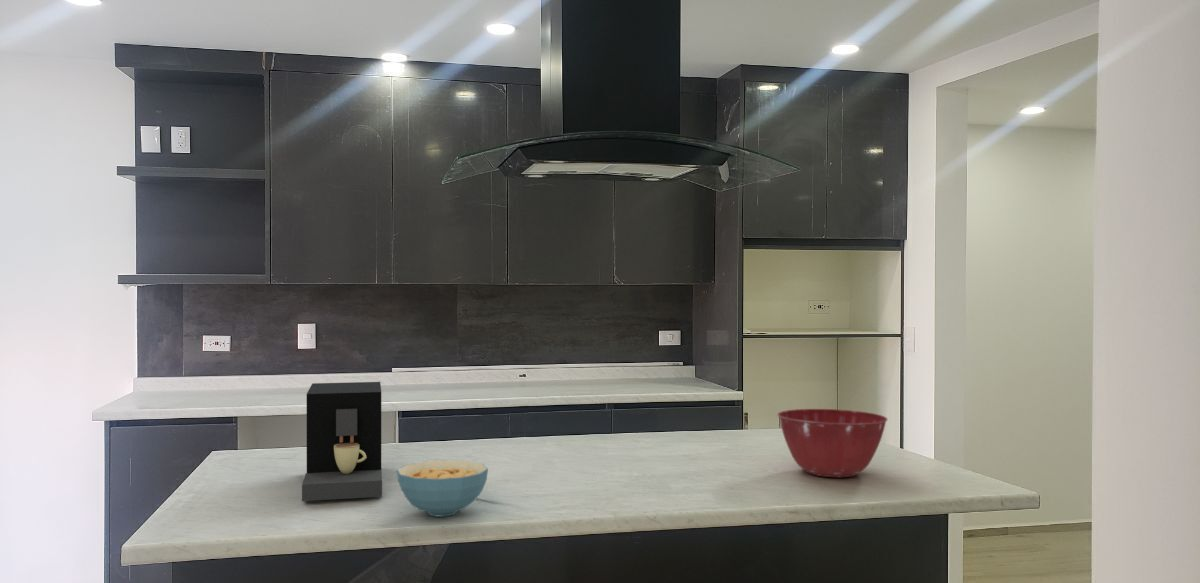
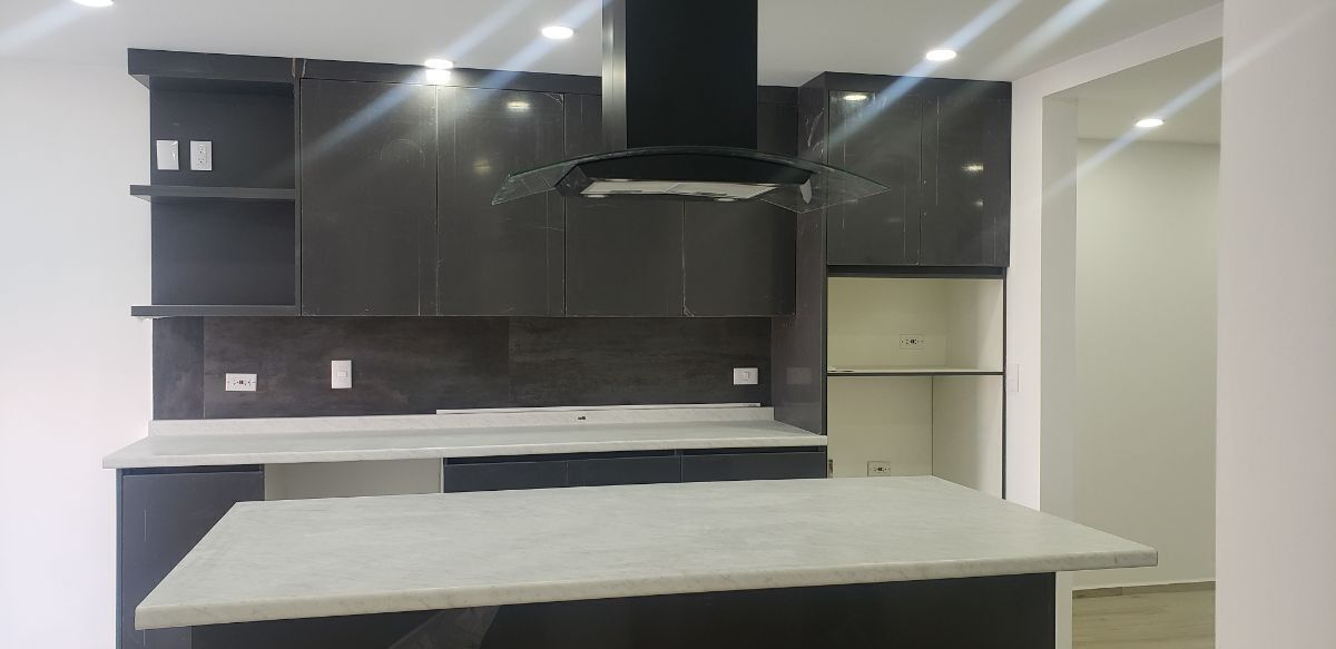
- mixing bowl [776,408,889,478]
- coffee maker [301,381,383,502]
- cereal bowl [396,459,489,518]
